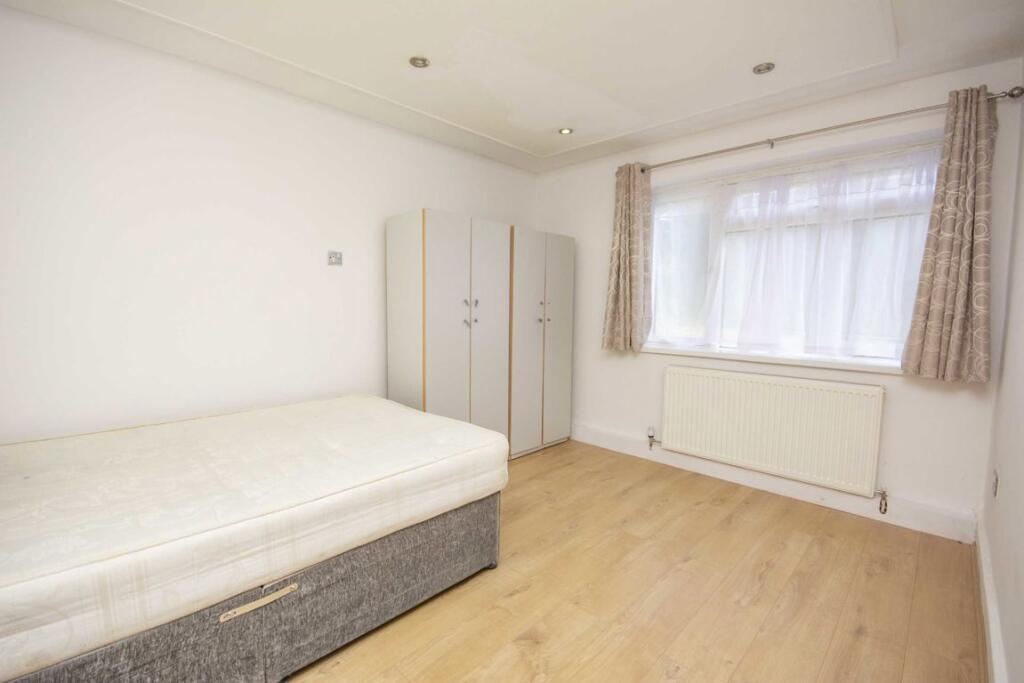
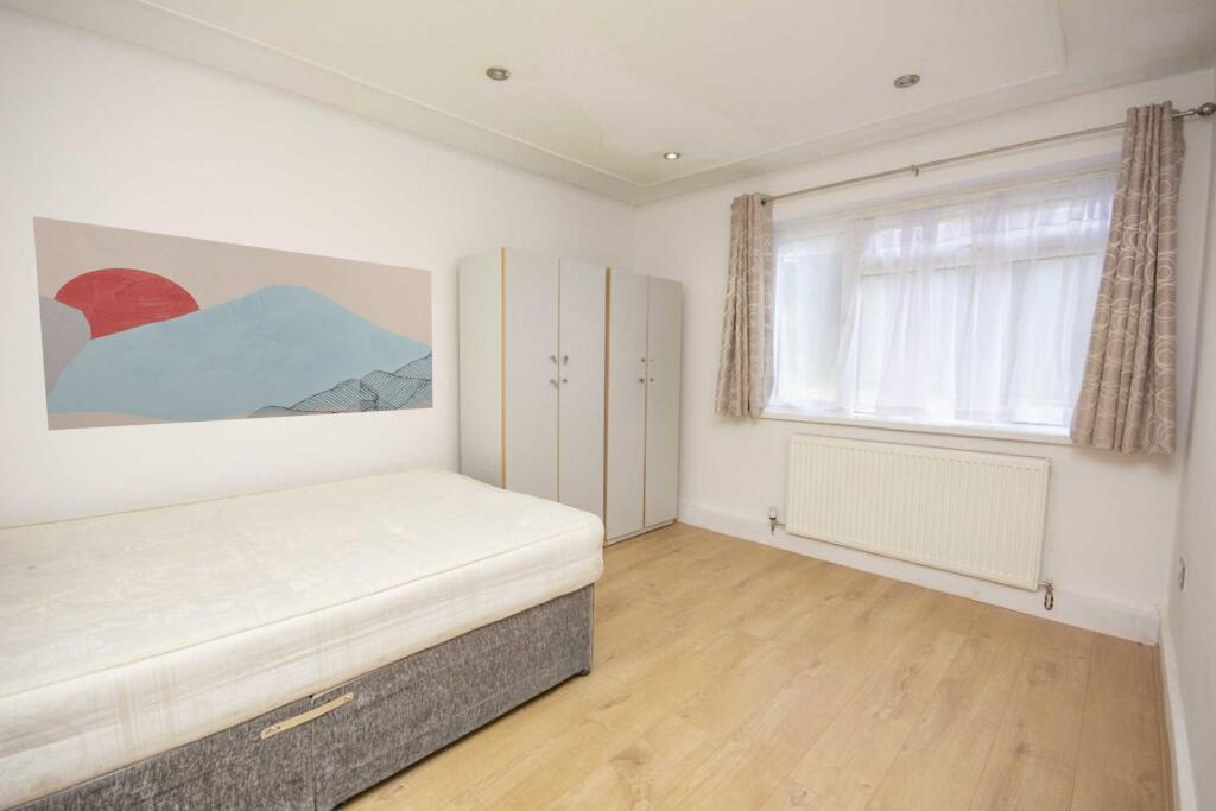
+ wall art [32,215,433,431]
